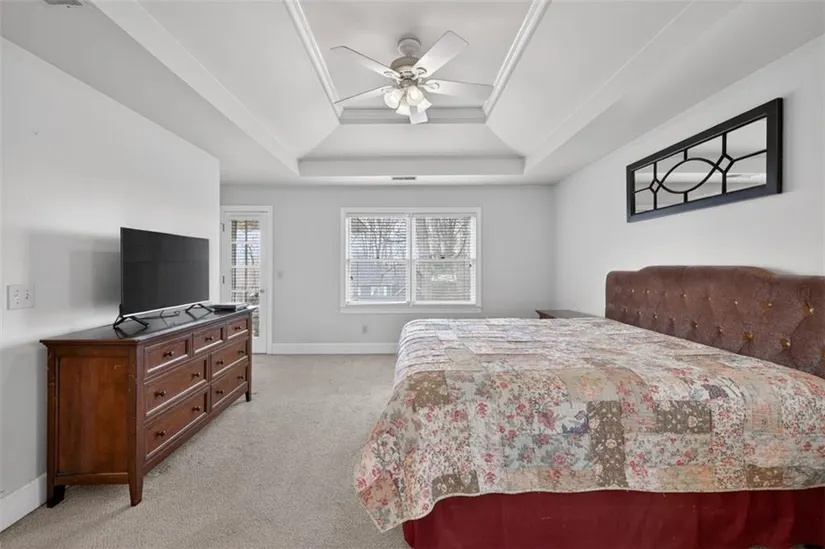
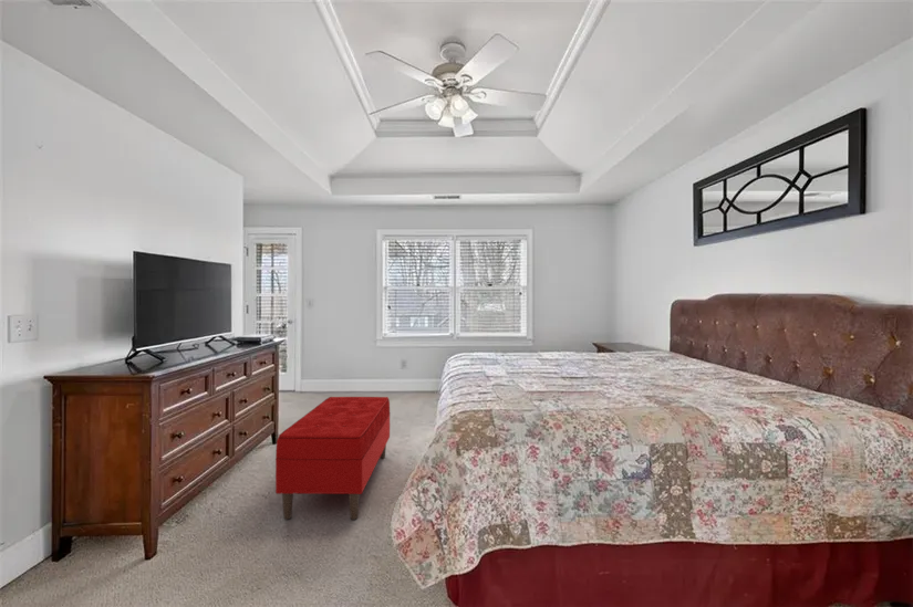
+ bench [274,396,392,521]
